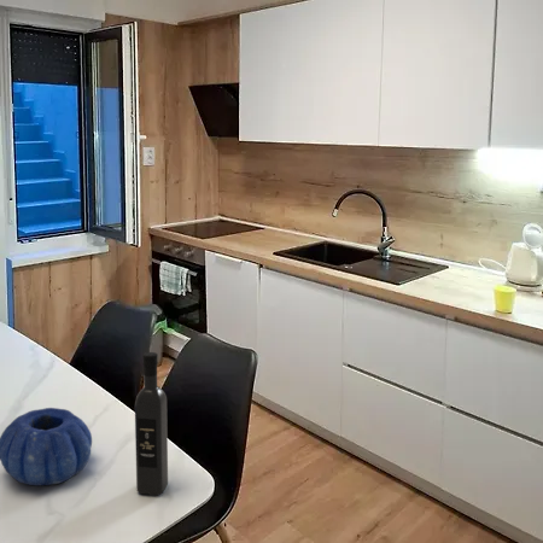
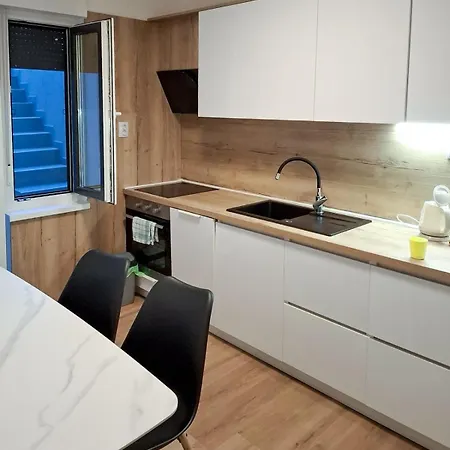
- wine bottle [134,351,169,496]
- decorative bowl [0,407,93,486]
